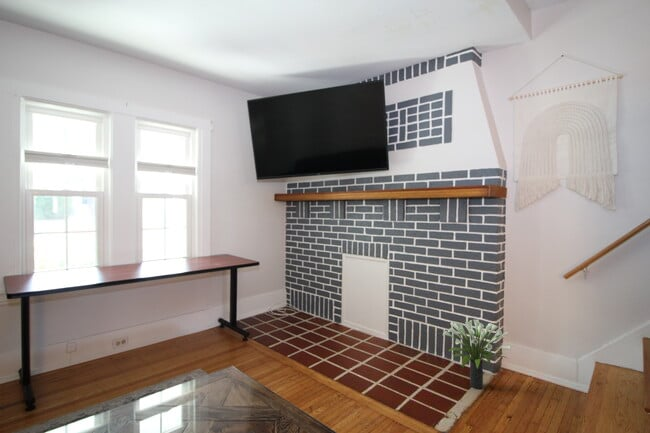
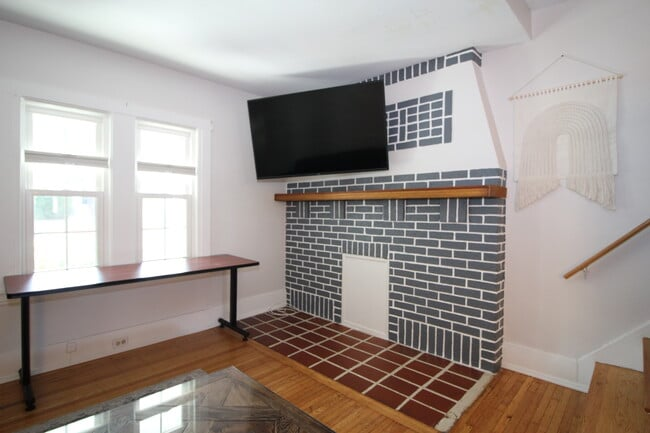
- potted plant [442,318,512,390]
